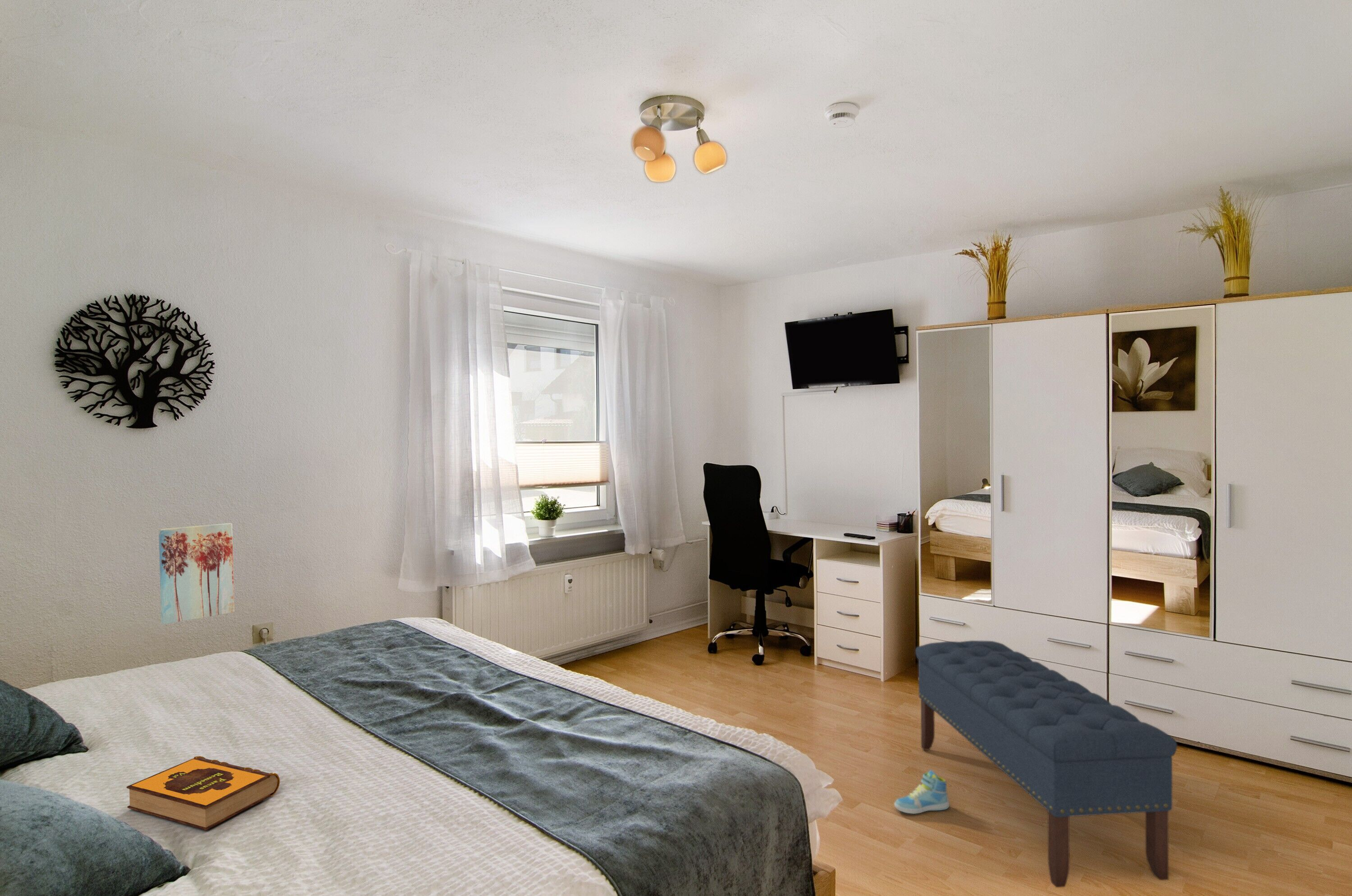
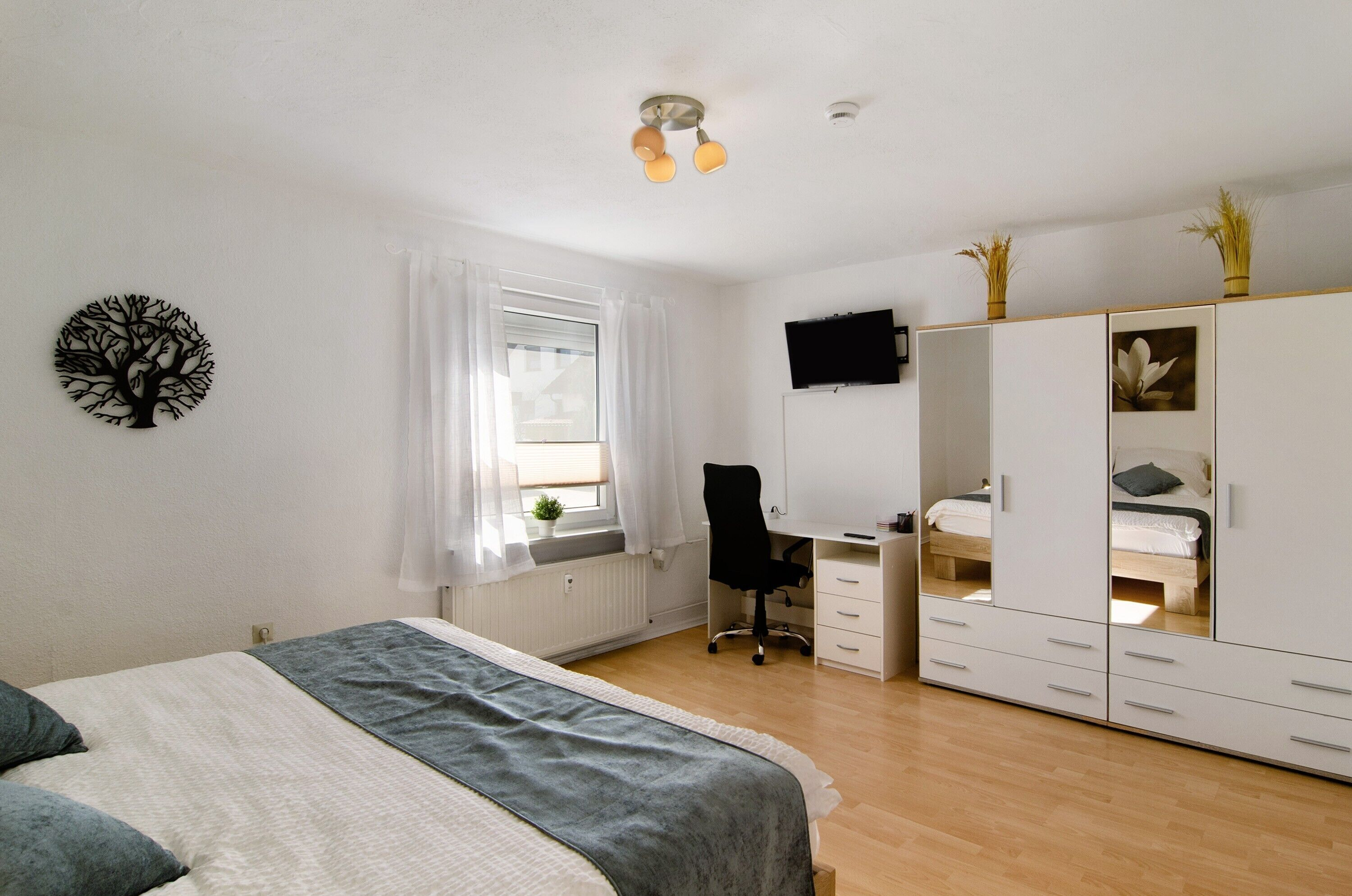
- hardback book [126,756,280,831]
- wall art [158,522,235,625]
- sneaker [894,769,950,814]
- bench [915,640,1178,888]
